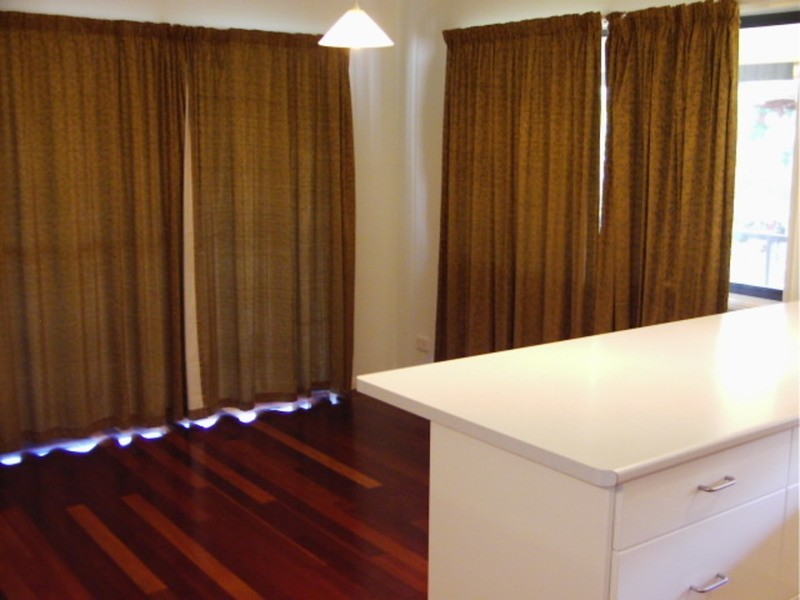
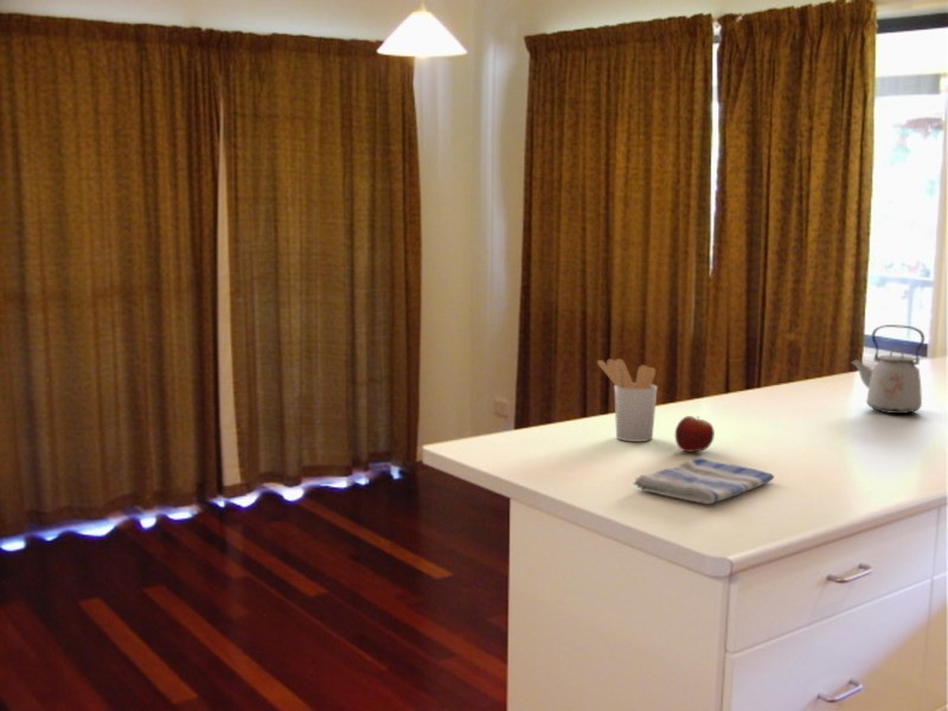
+ utensil holder [596,358,659,443]
+ fruit [674,415,716,453]
+ dish towel [632,456,775,505]
+ kettle [850,324,925,415]
